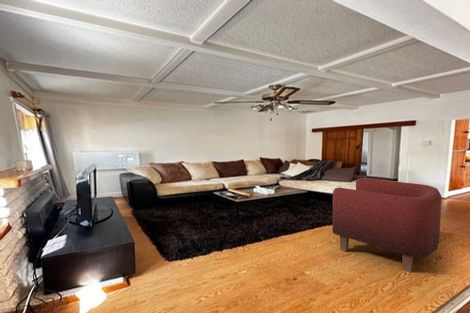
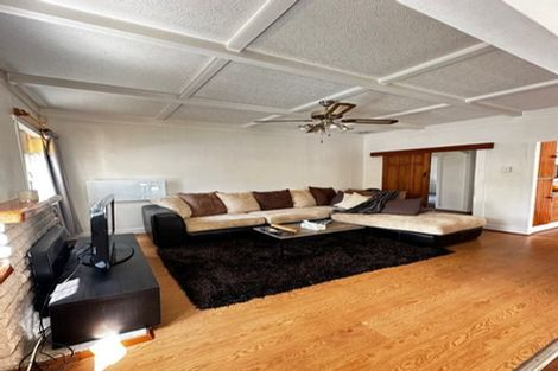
- armchair [331,177,443,273]
